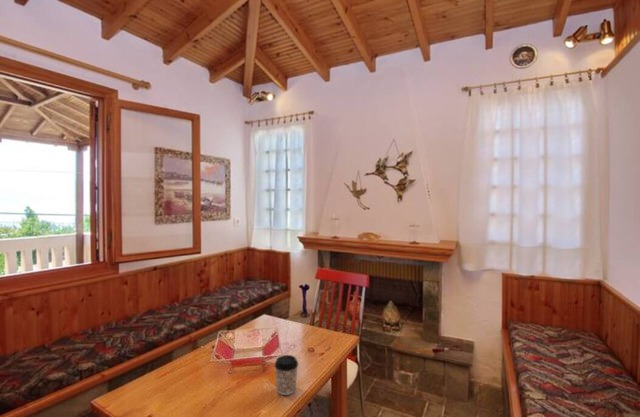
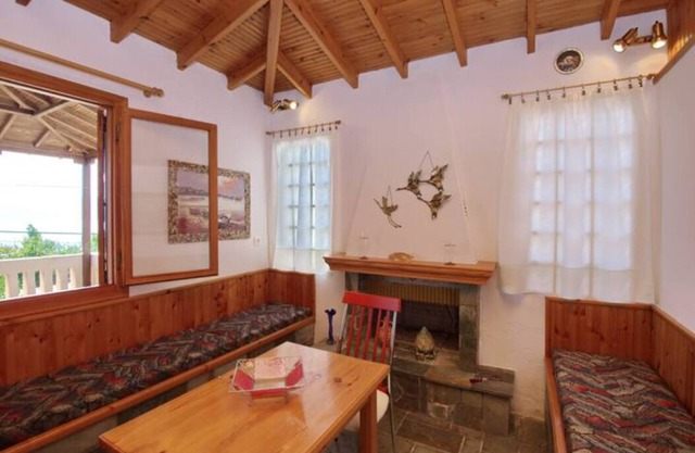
- coffee cup [273,354,299,396]
